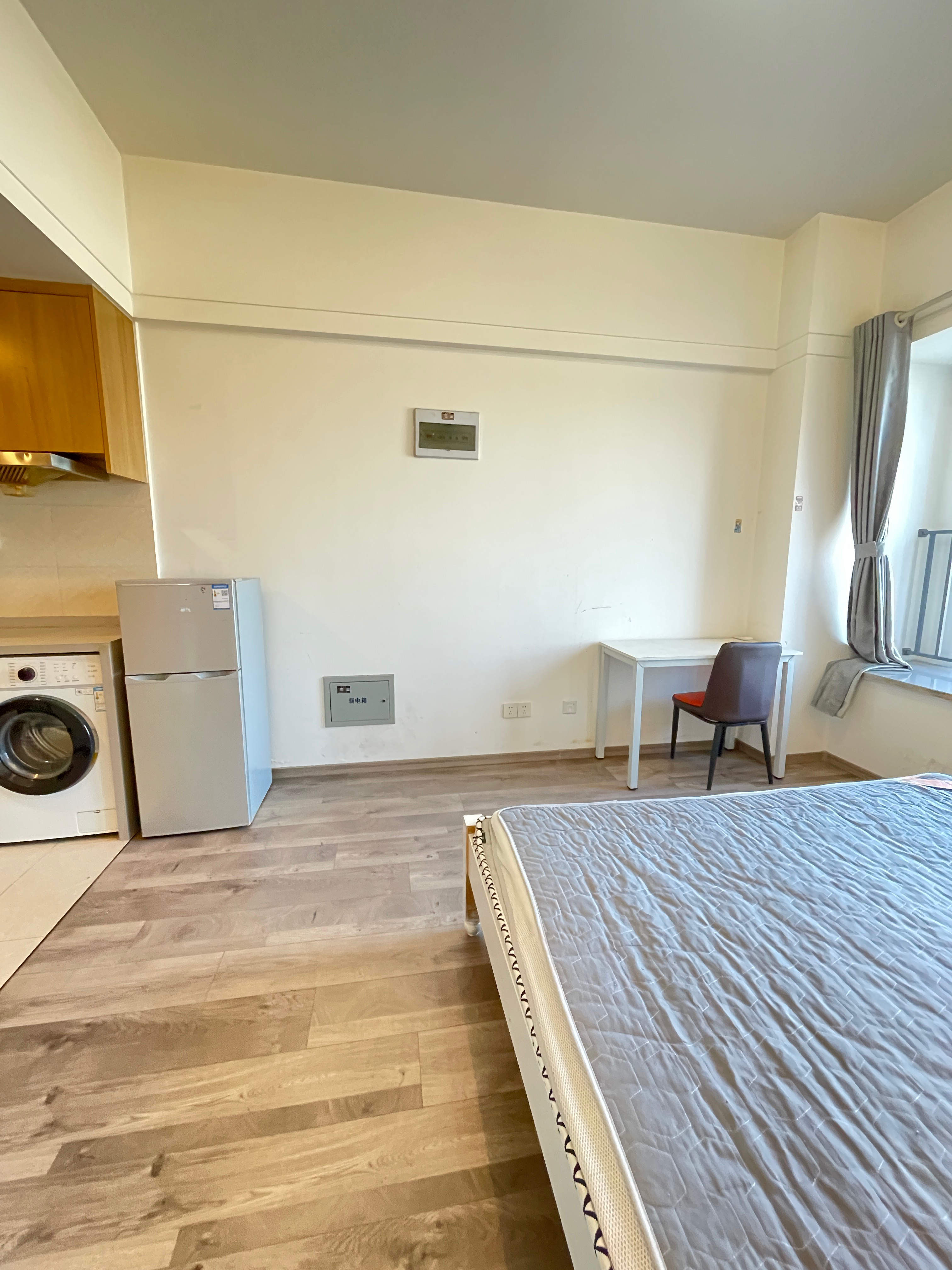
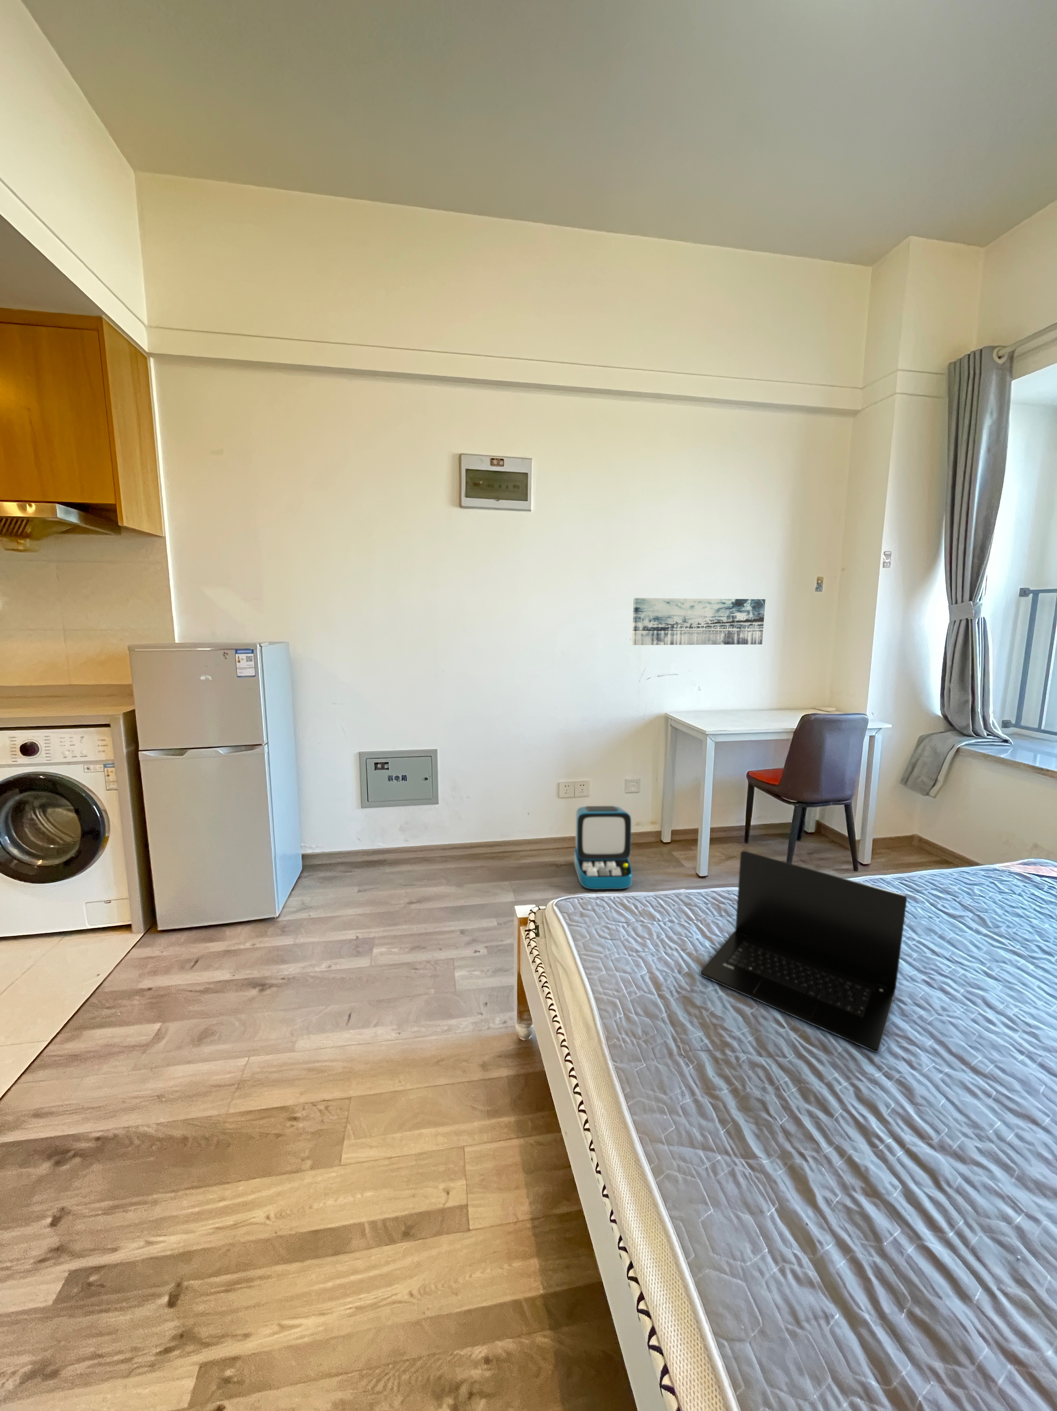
+ laptop [699,850,907,1052]
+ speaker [574,805,633,890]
+ wall art [632,598,766,646]
